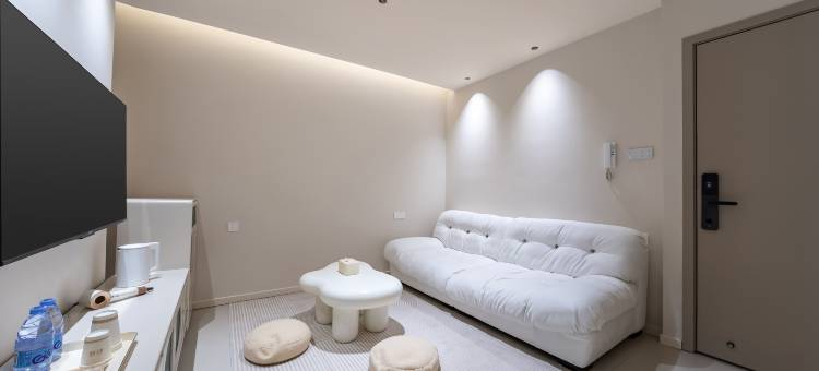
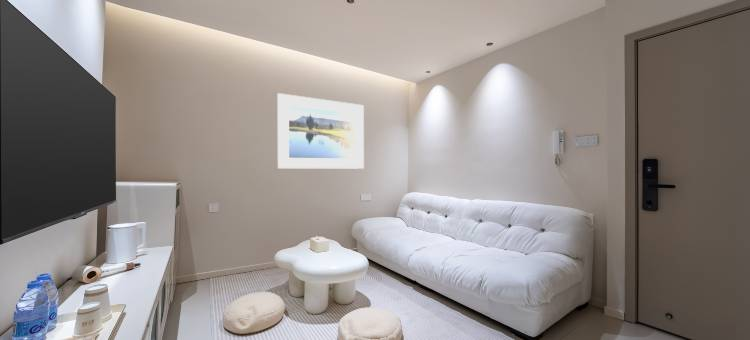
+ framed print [277,92,365,170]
